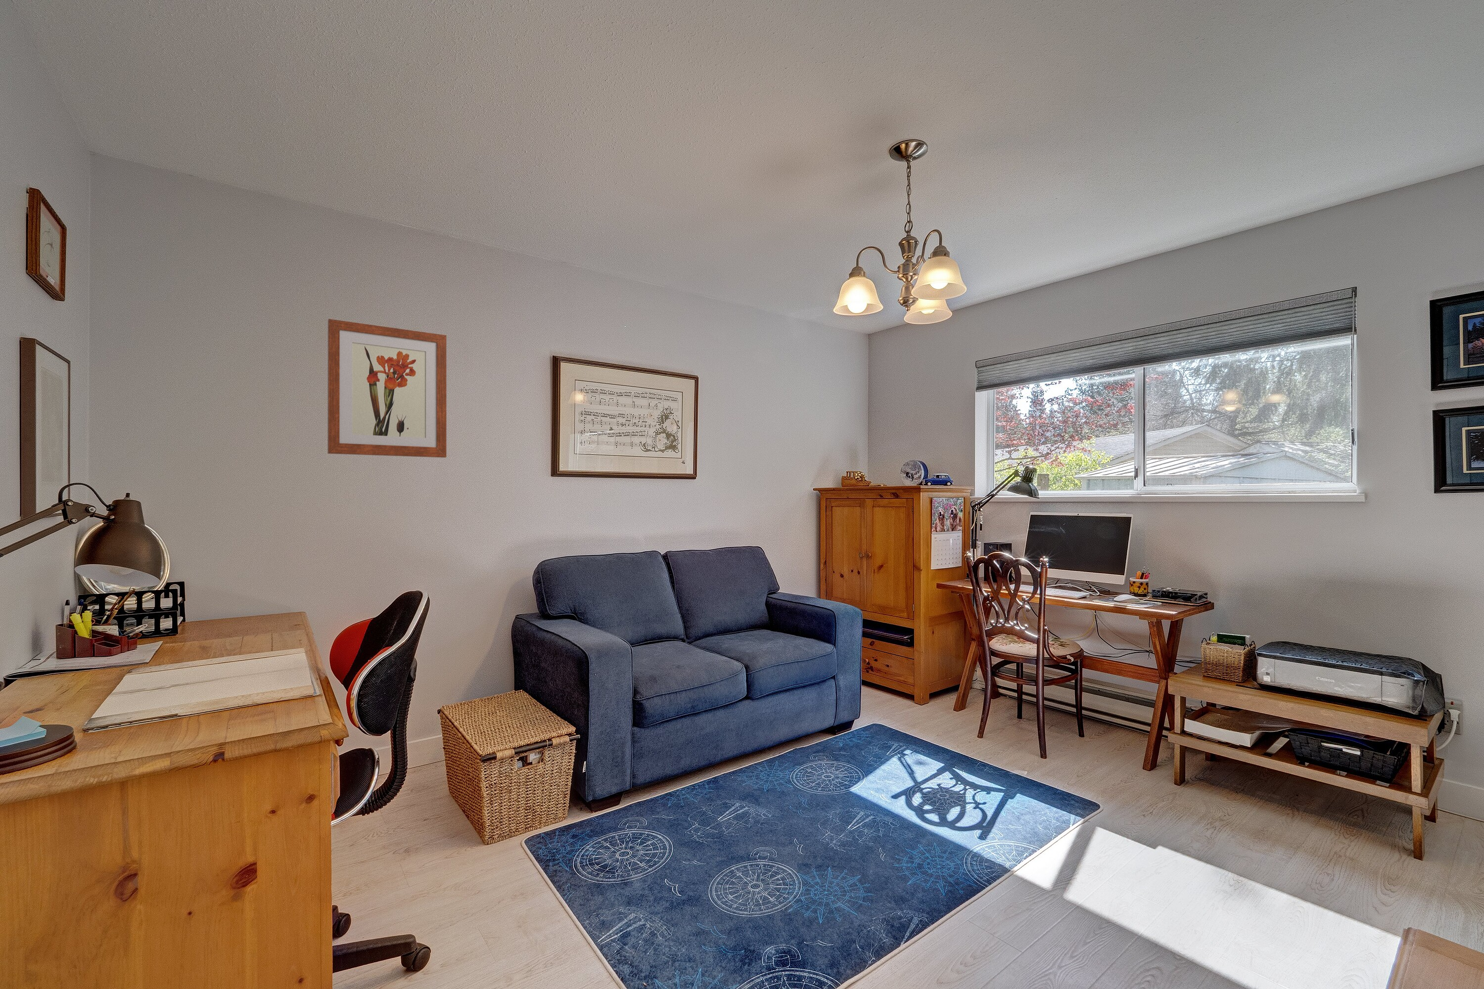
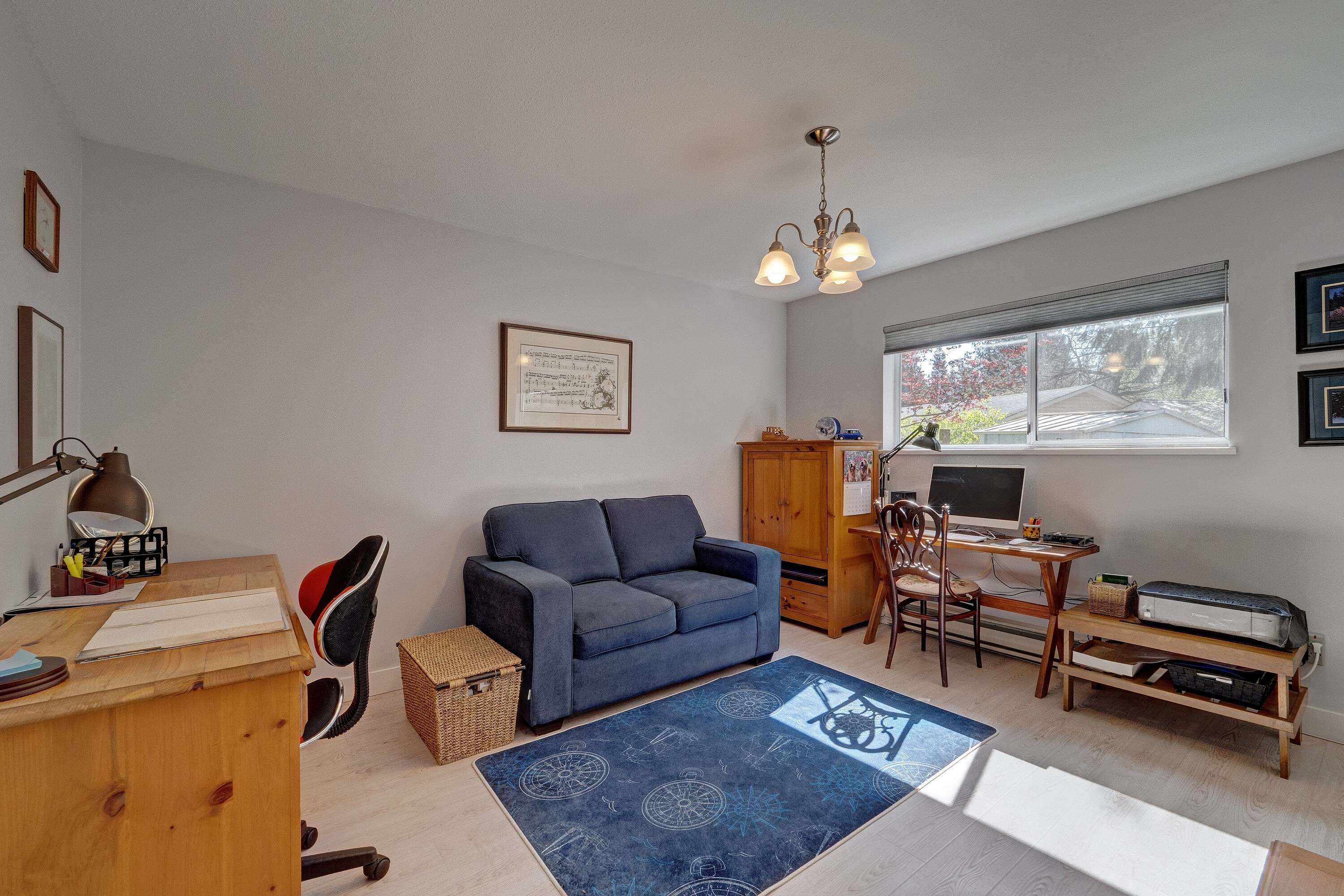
- wall art [327,319,447,458]
